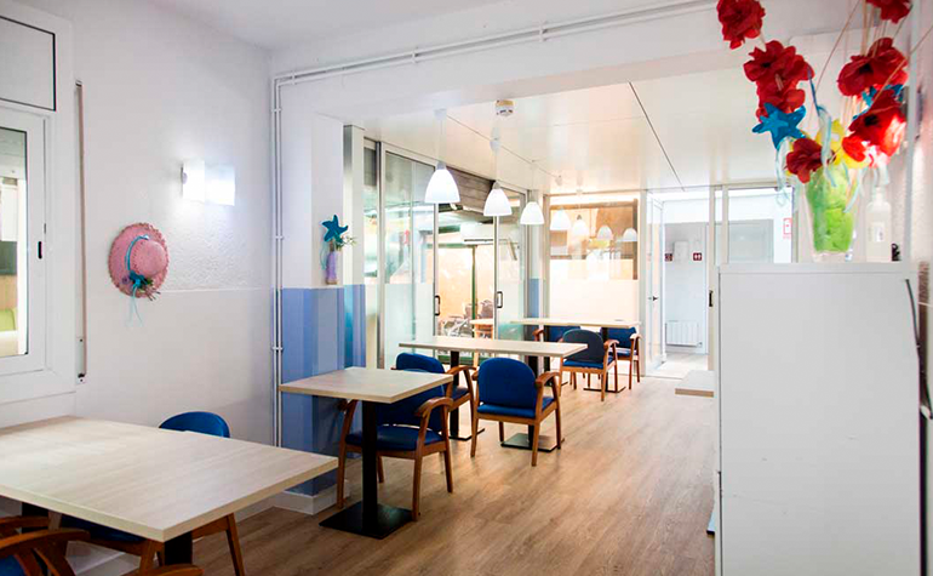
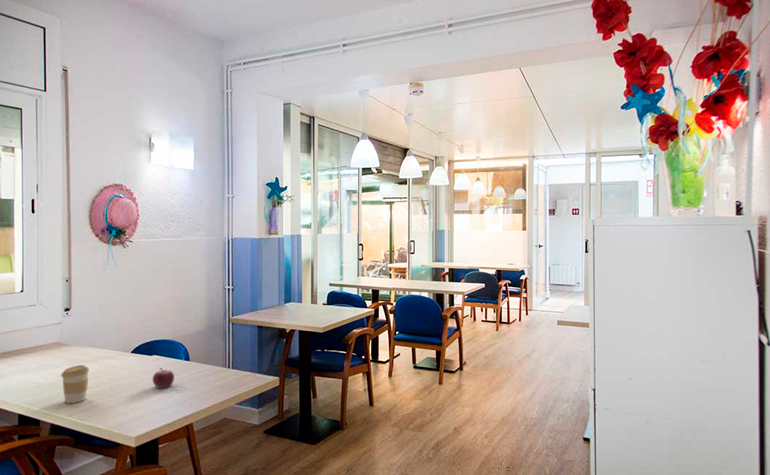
+ coffee cup [60,364,90,404]
+ fruit [152,367,175,389]
